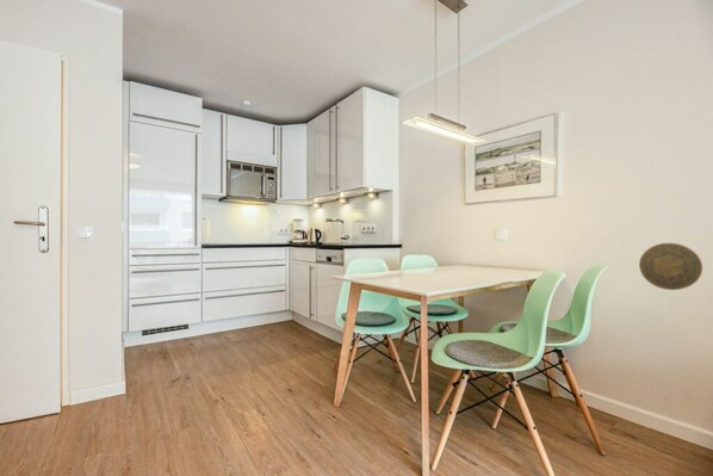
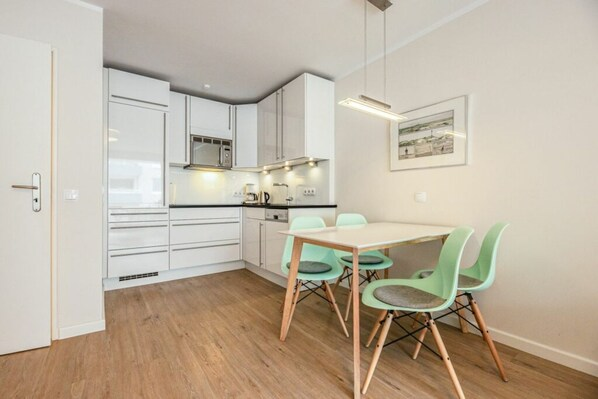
- decorative plate [638,242,703,291]
